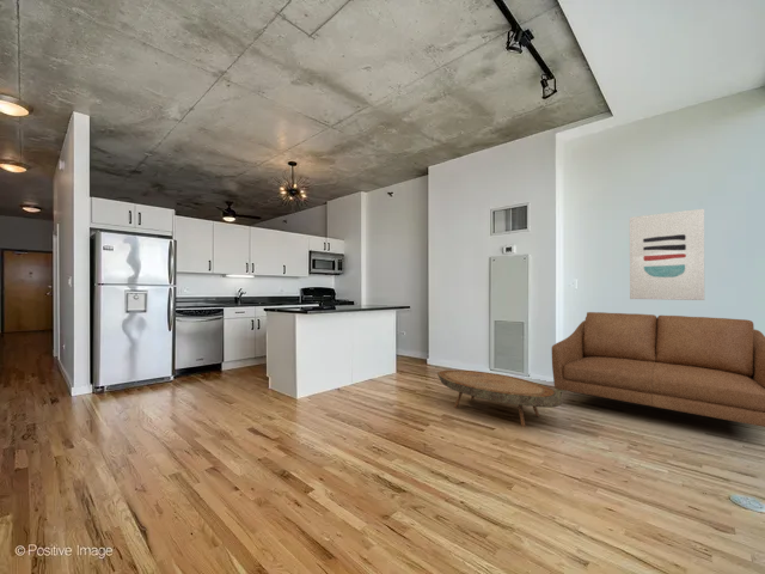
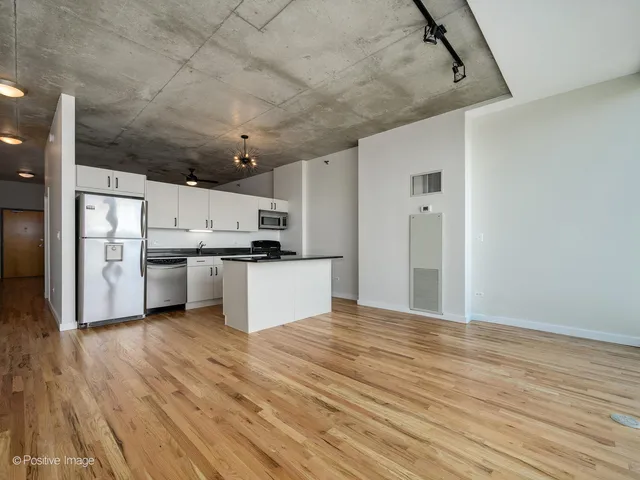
- wall art [629,208,705,301]
- sofa [551,311,765,428]
- coffee table [436,370,562,428]
